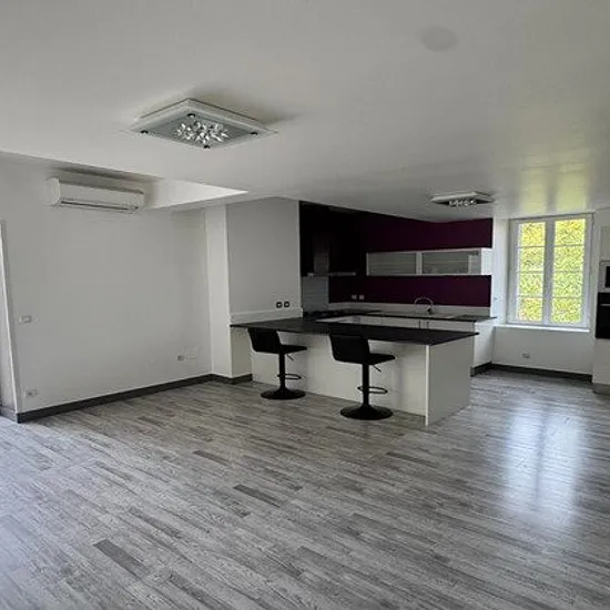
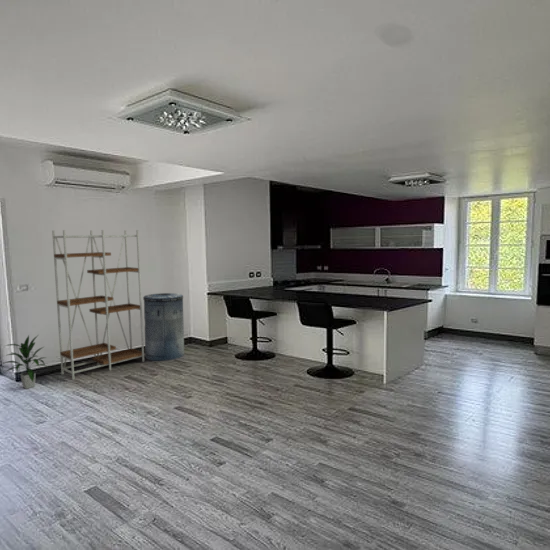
+ indoor plant [1,333,47,390]
+ trash can [142,292,185,362]
+ shelving unit [51,229,145,381]
